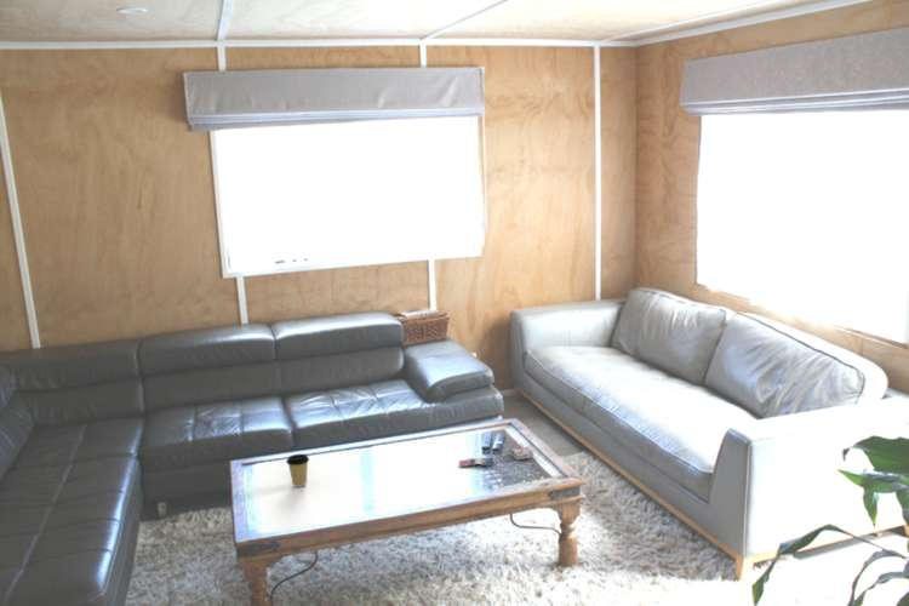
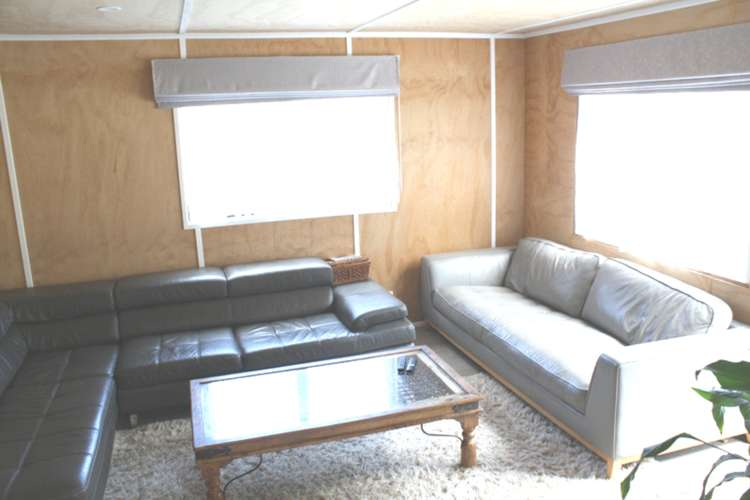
- magazine [458,445,536,468]
- coffee cup [285,453,310,488]
